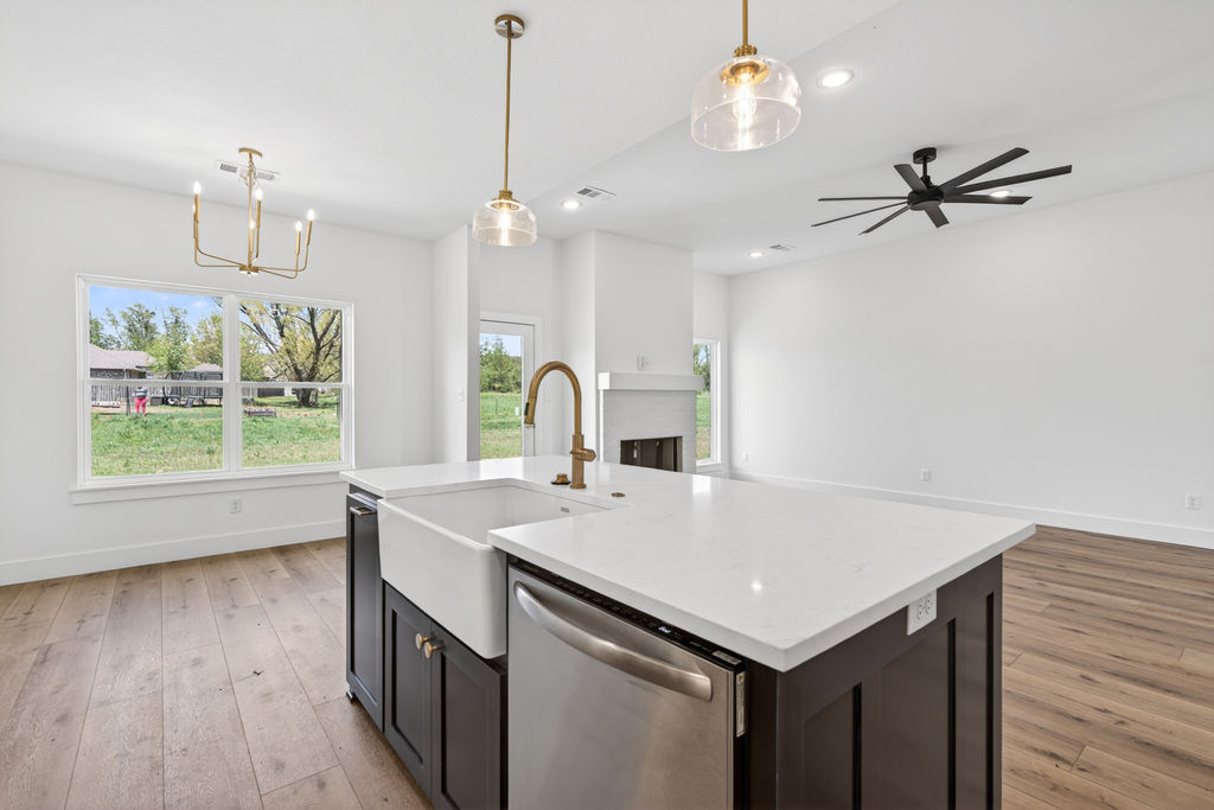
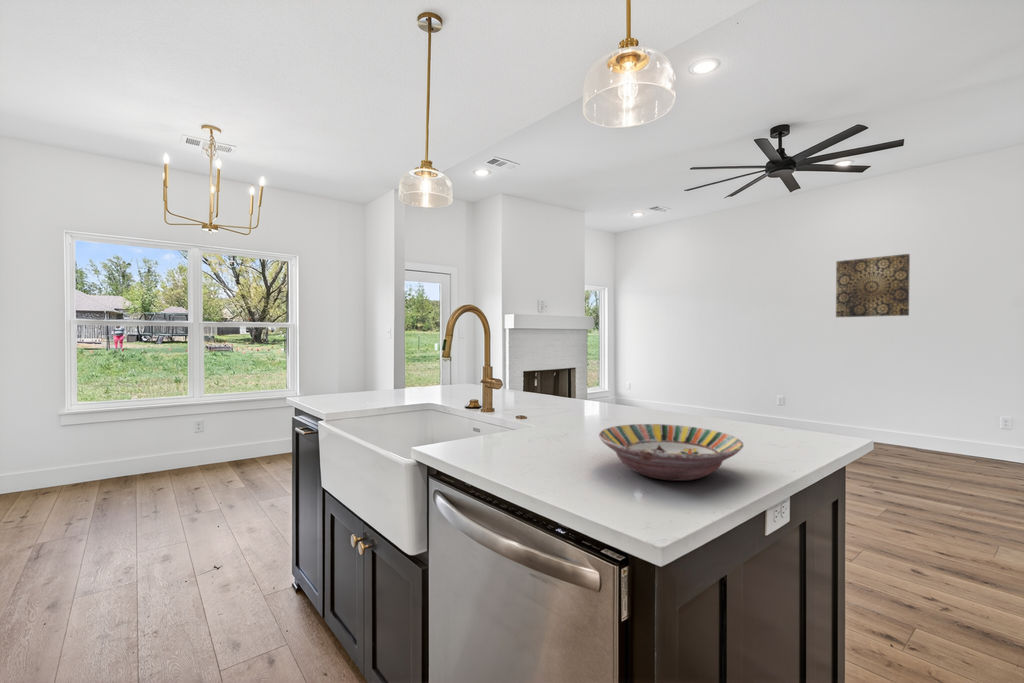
+ wall art [835,253,911,318]
+ serving bowl [598,423,745,482]
